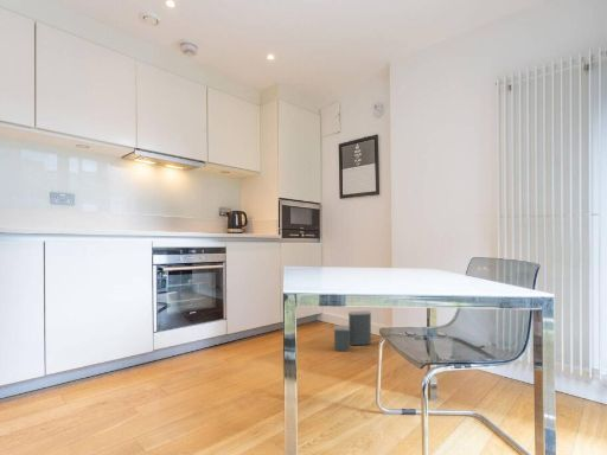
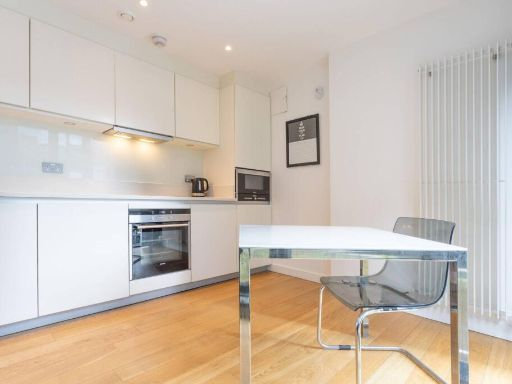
- laundry hamper [333,310,372,352]
